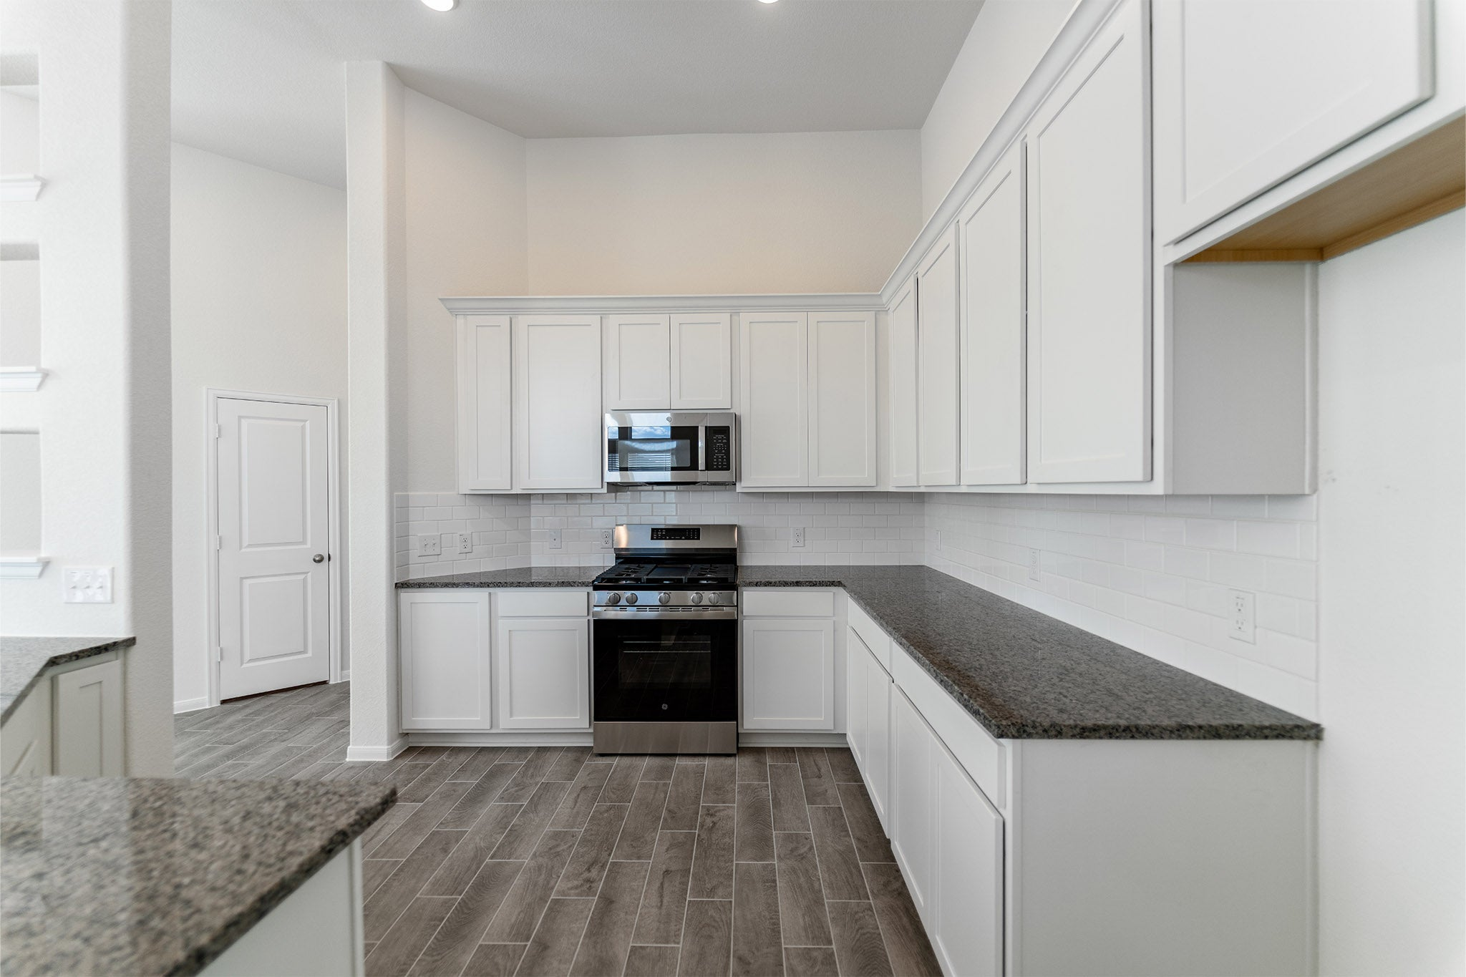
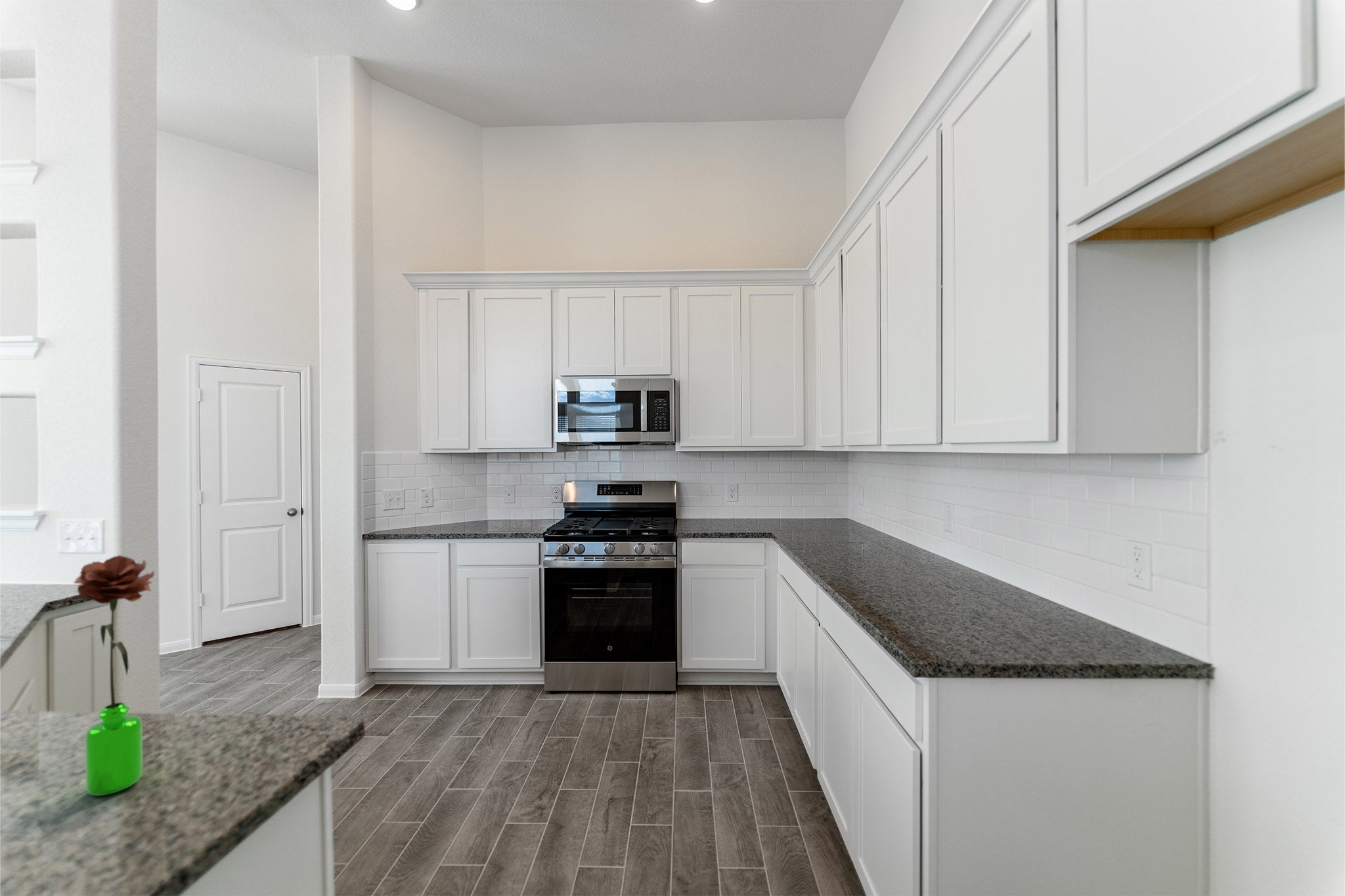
+ flower [72,555,156,797]
